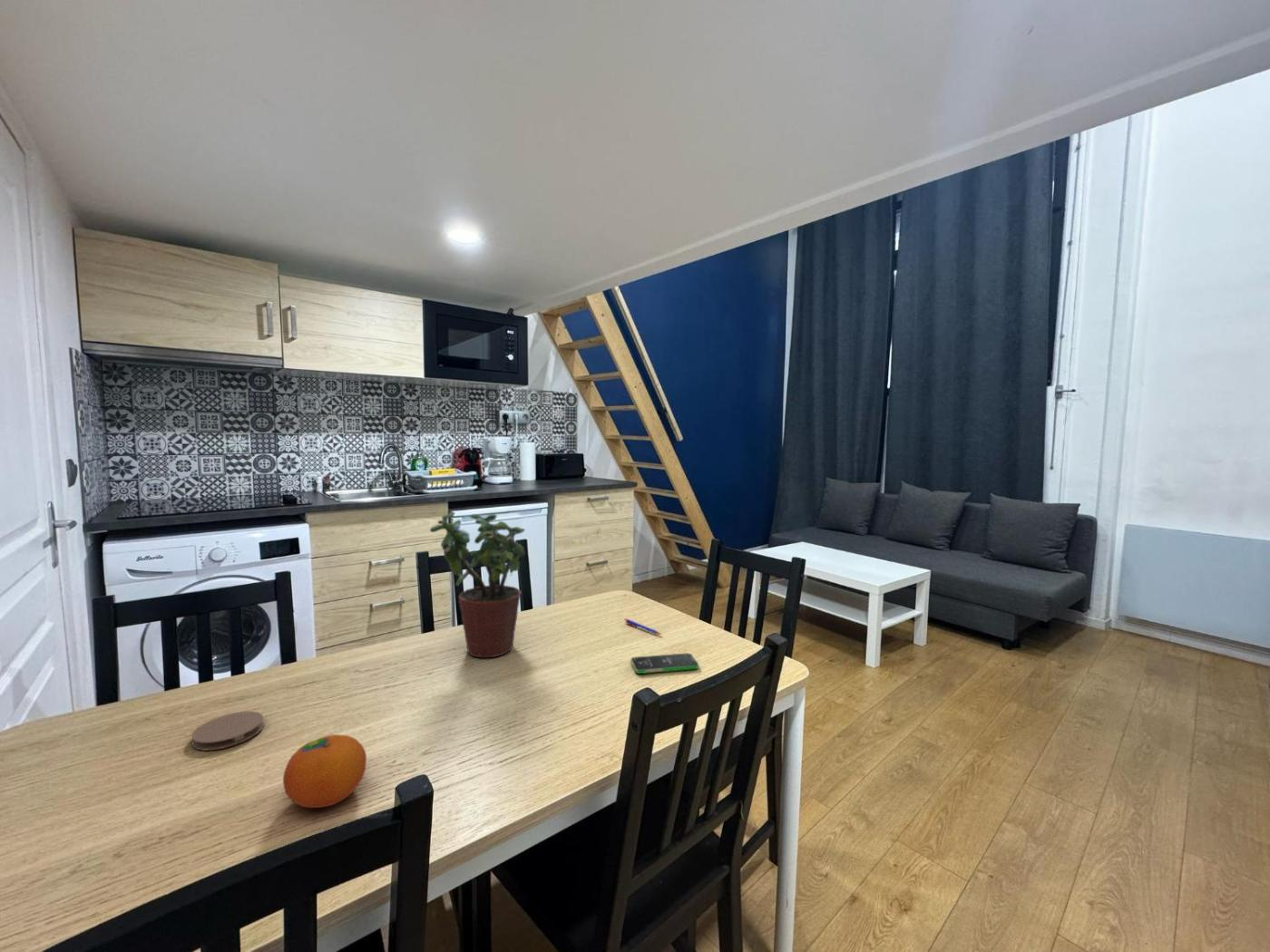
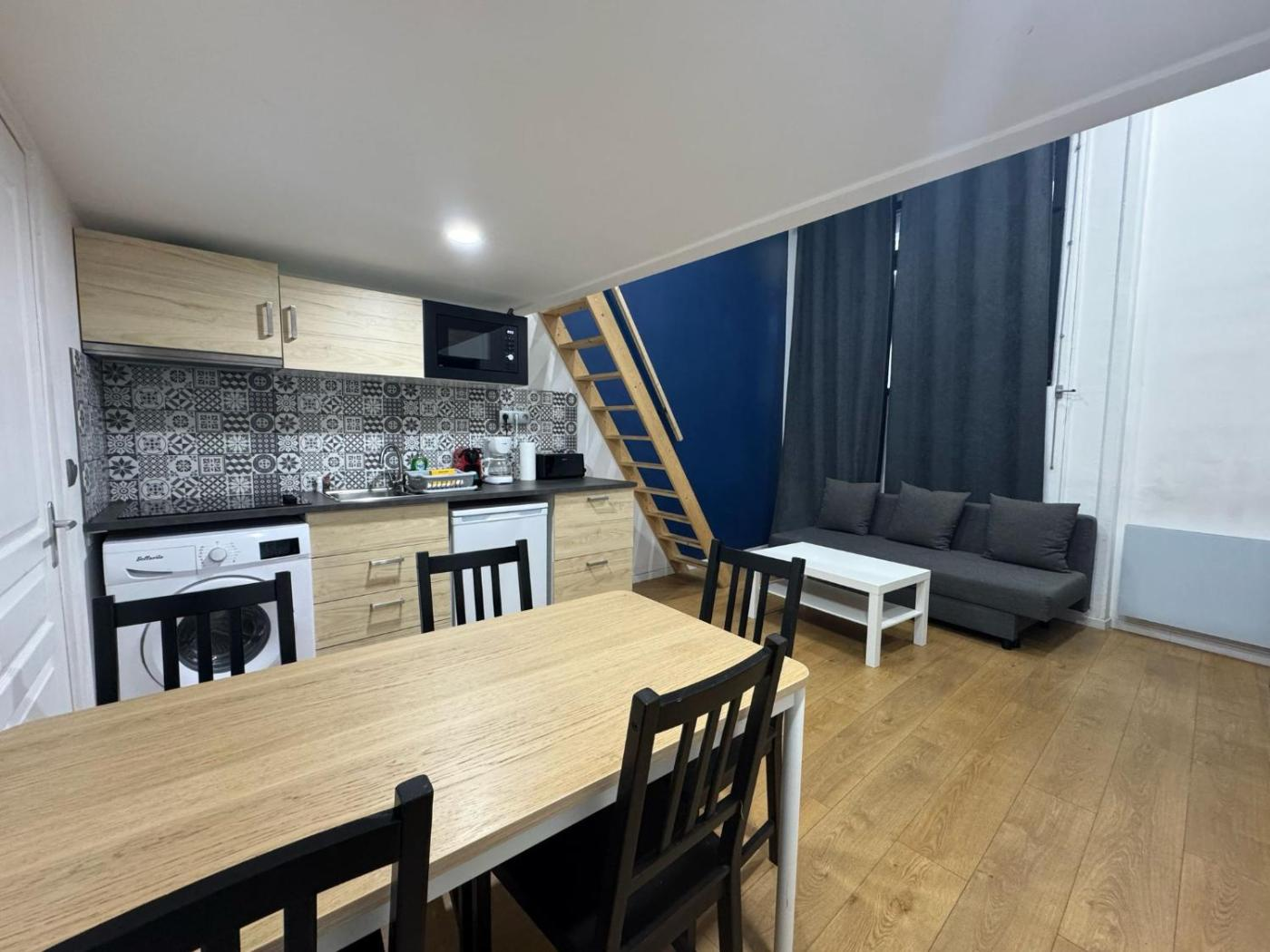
- potted plant [429,511,526,658]
- smartphone [630,652,700,675]
- fruit [282,733,367,809]
- coaster [190,710,265,752]
- pen [623,618,662,636]
